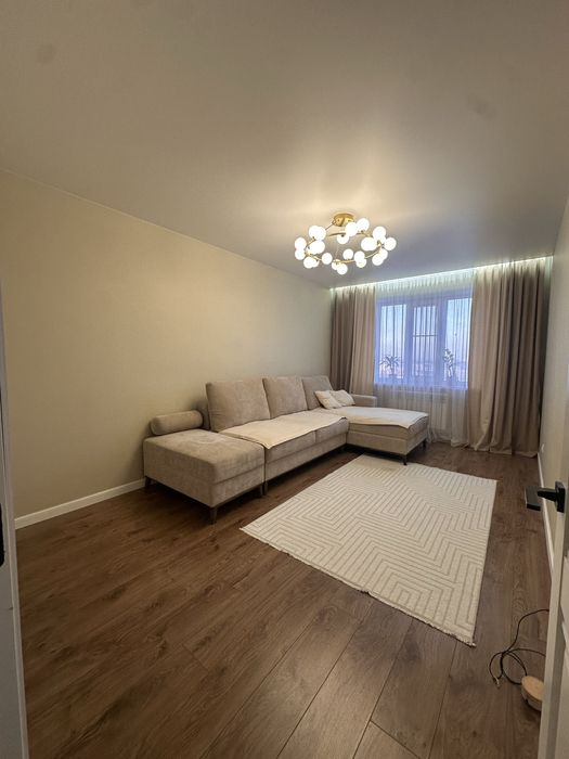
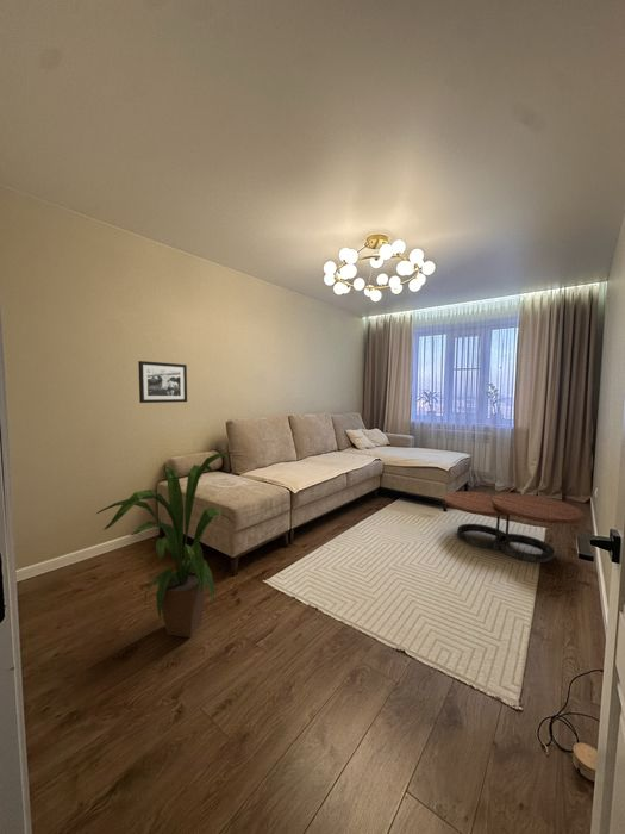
+ coffee table [443,491,585,564]
+ house plant [95,450,237,639]
+ picture frame [137,360,188,404]
